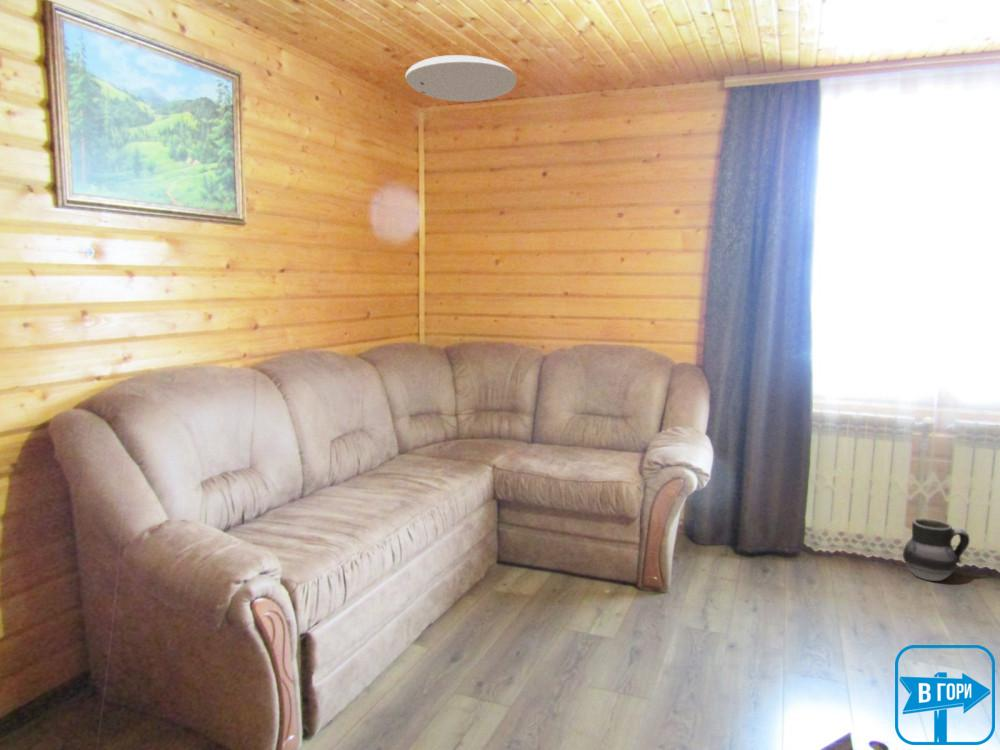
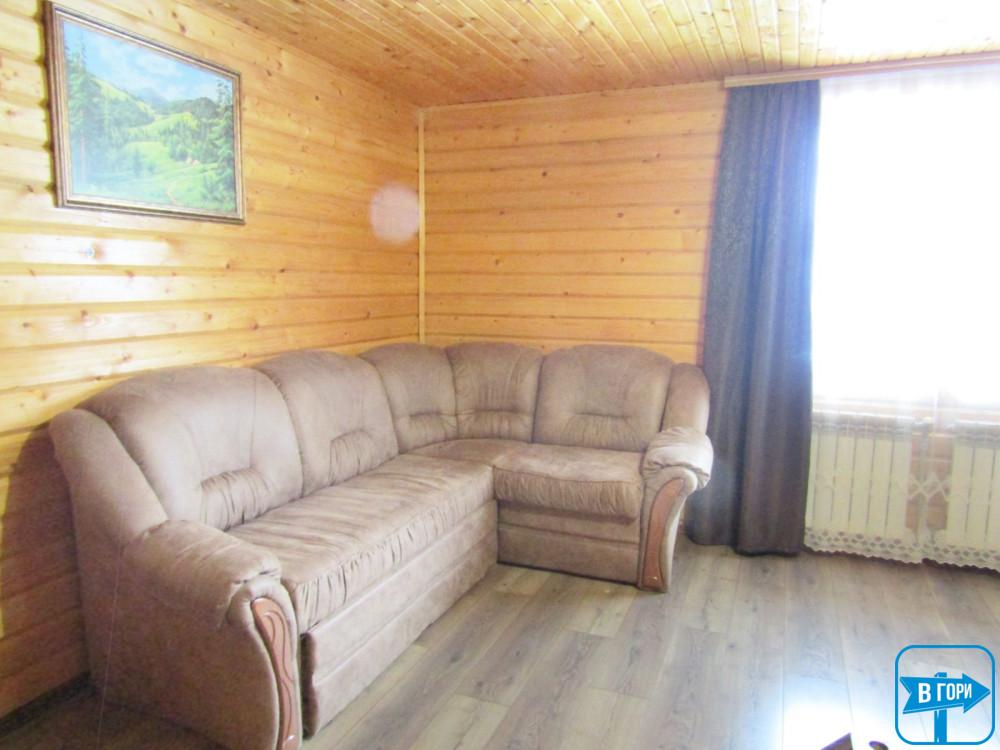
- ceramic jug [902,517,971,582]
- ceiling light [405,54,518,103]
